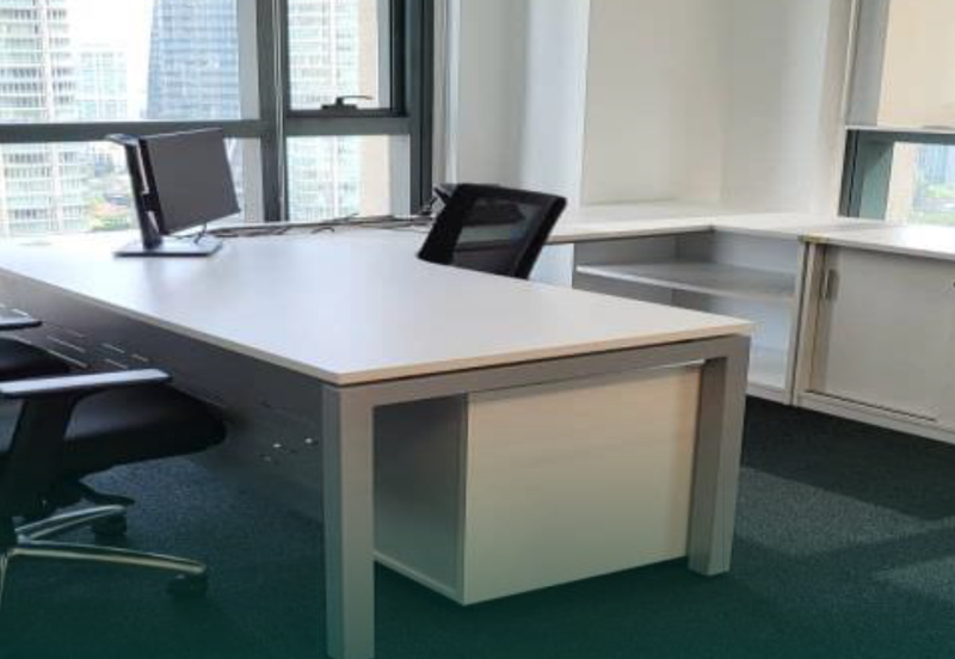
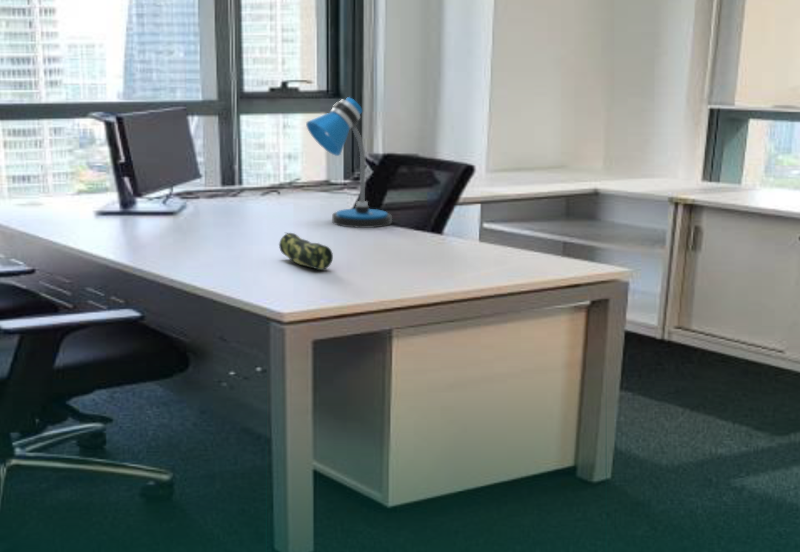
+ desk lamp [305,96,393,229]
+ pencil case [278,232,334,271]
